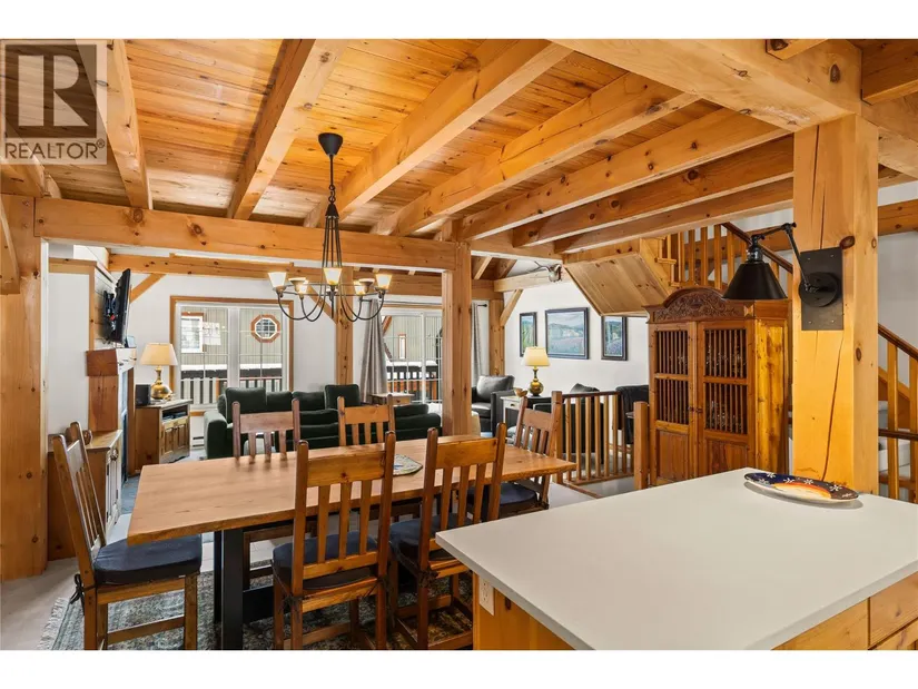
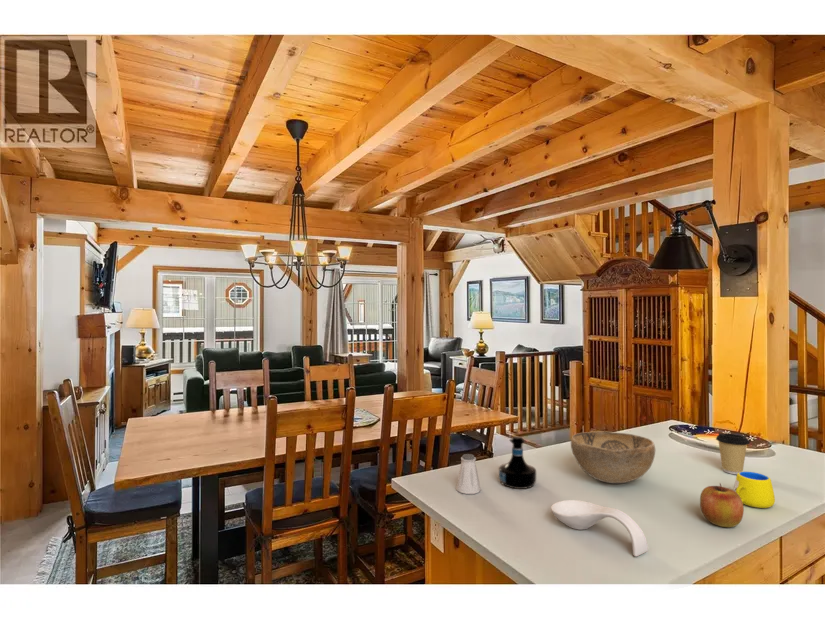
+ mug [733,471,776,509]
+ saltshaker [455,453,482,495]
+ decorative bowl [570,430,656,484]
+ apple [699,482,745,528]
+ tequila bottle [498,435,537,490]
+ coffee cup [715,432,751,475]
+ spoon rest [550,499,649,557]
